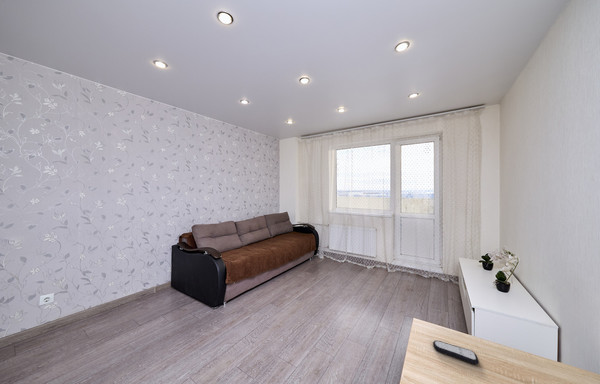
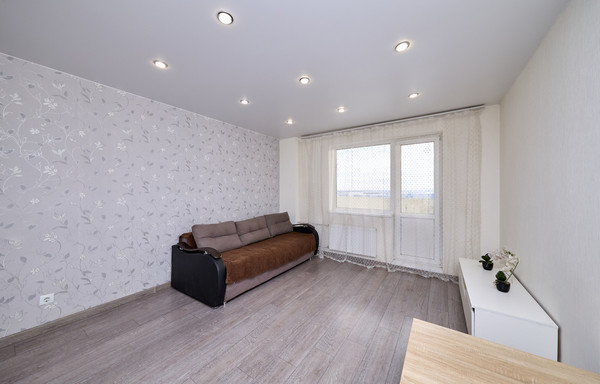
- remote control [432,340,480,365]
